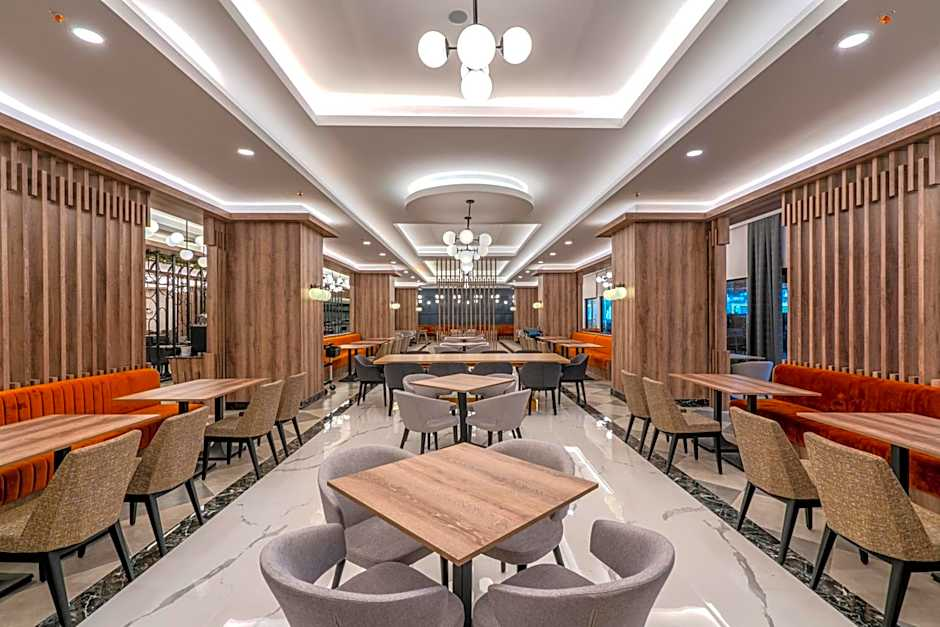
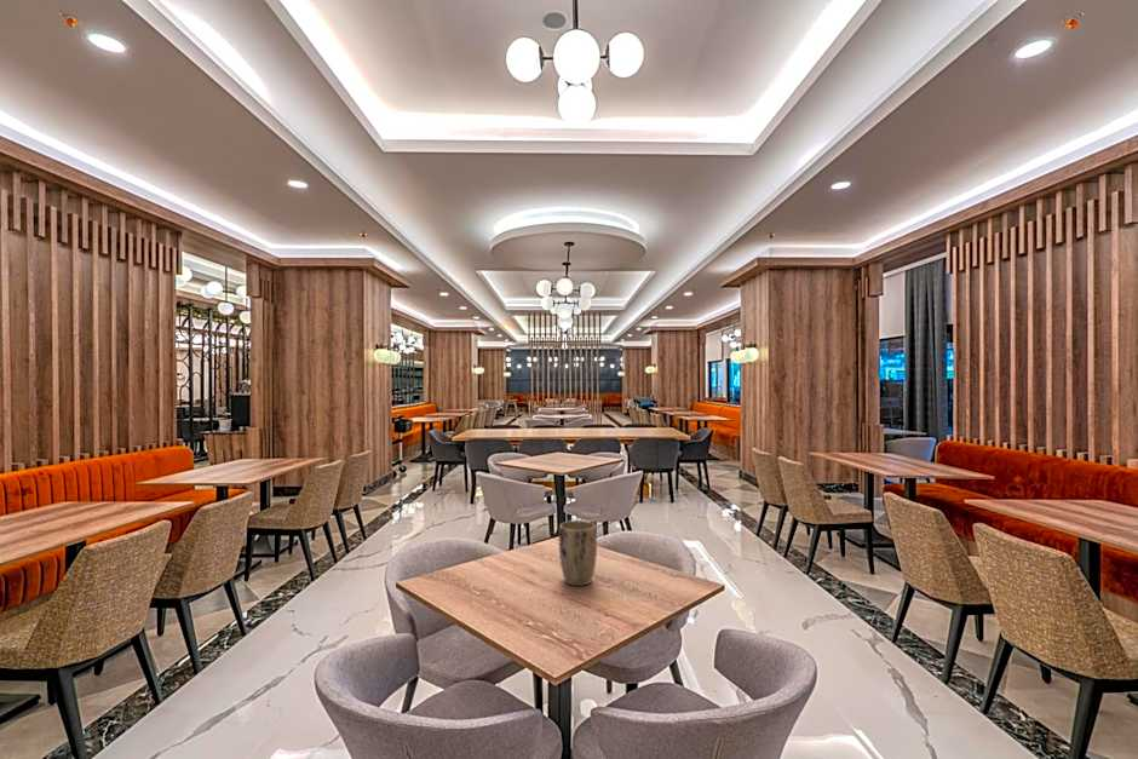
+ plant pot [558,519,598,587]
